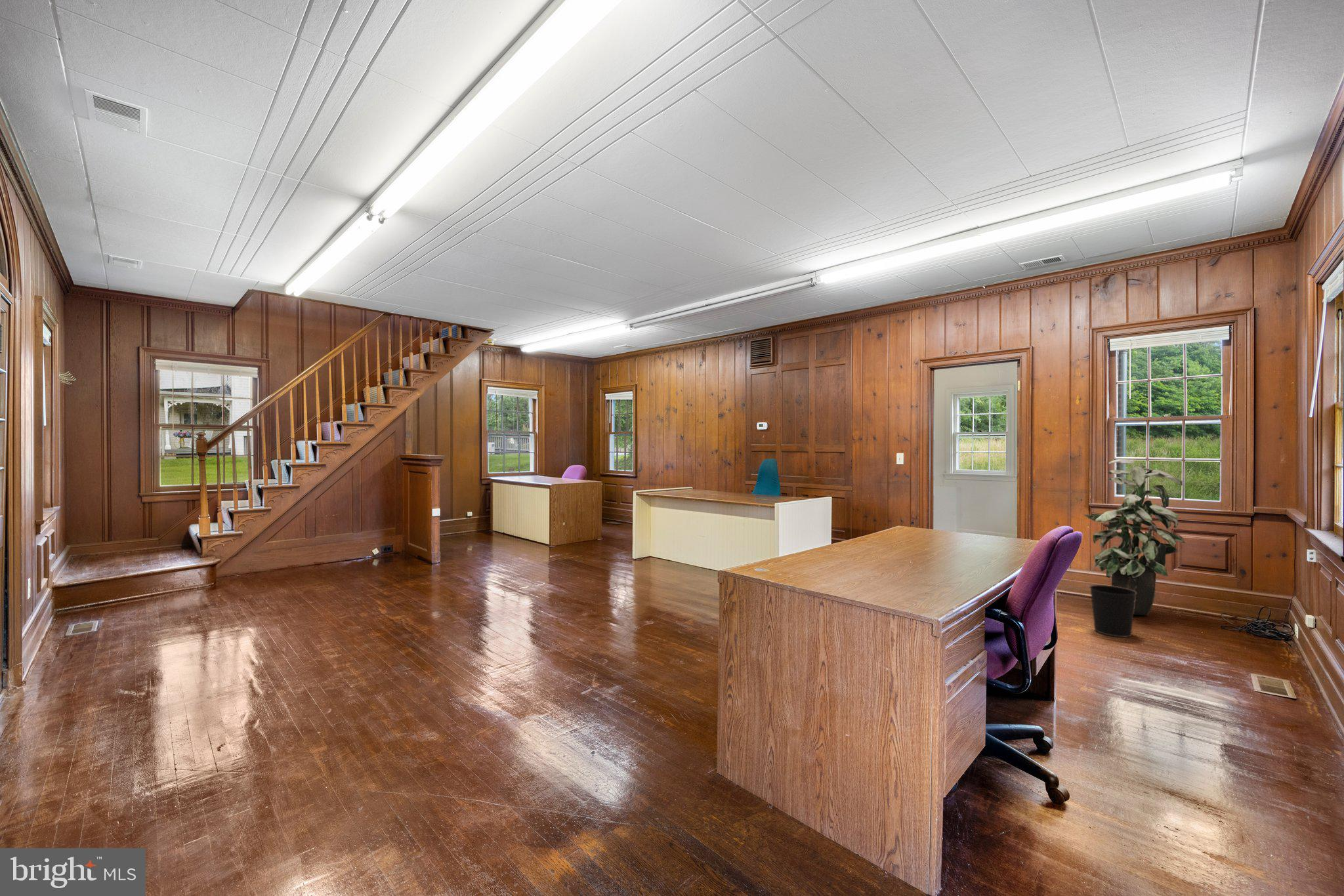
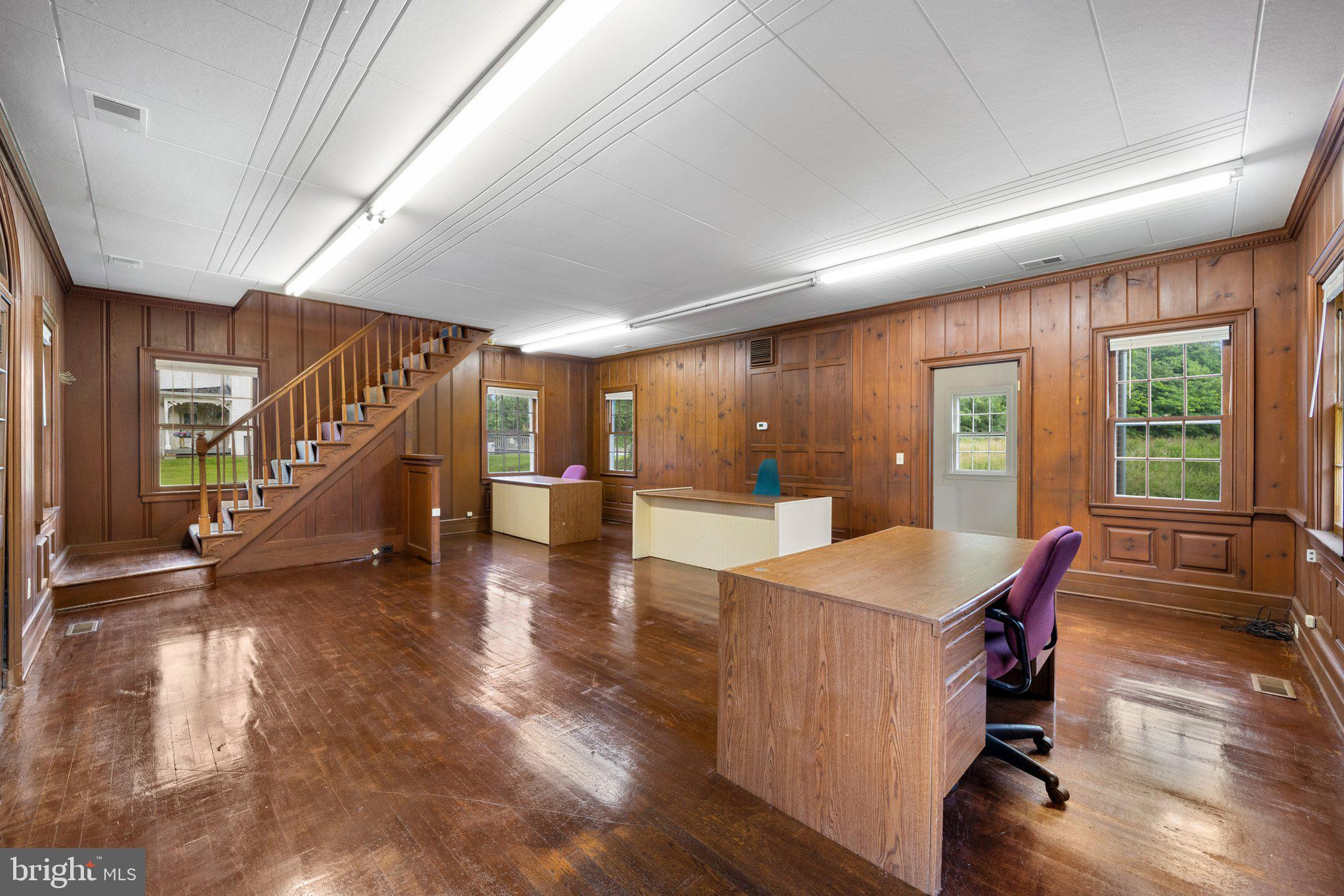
- indoor plant [1083,458,1186,616]
- wastebasket [1089,584,1137,638]
